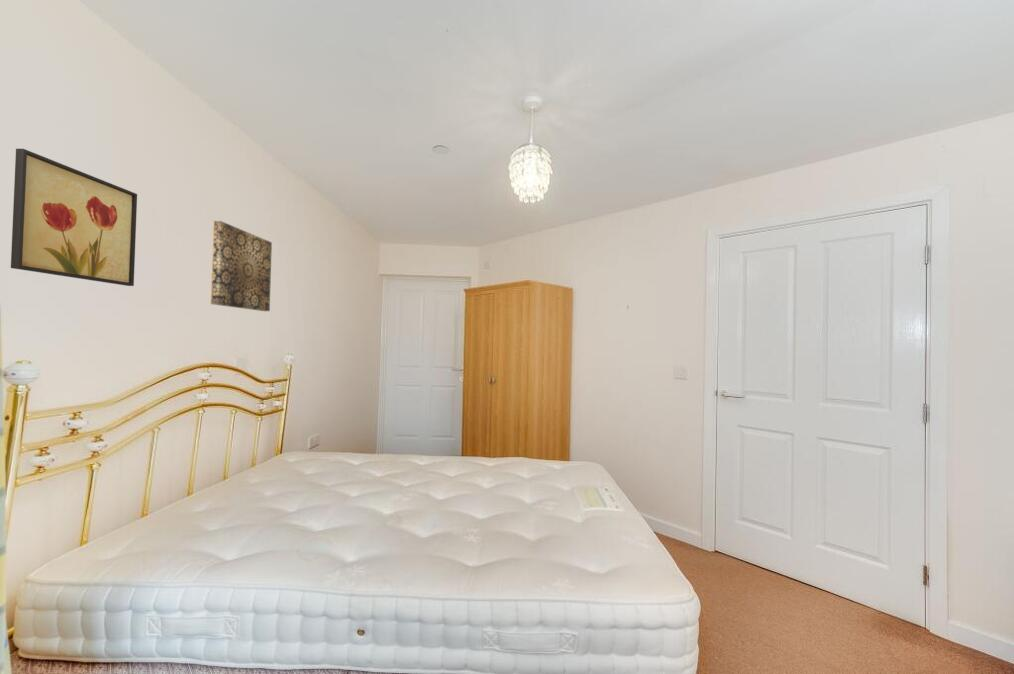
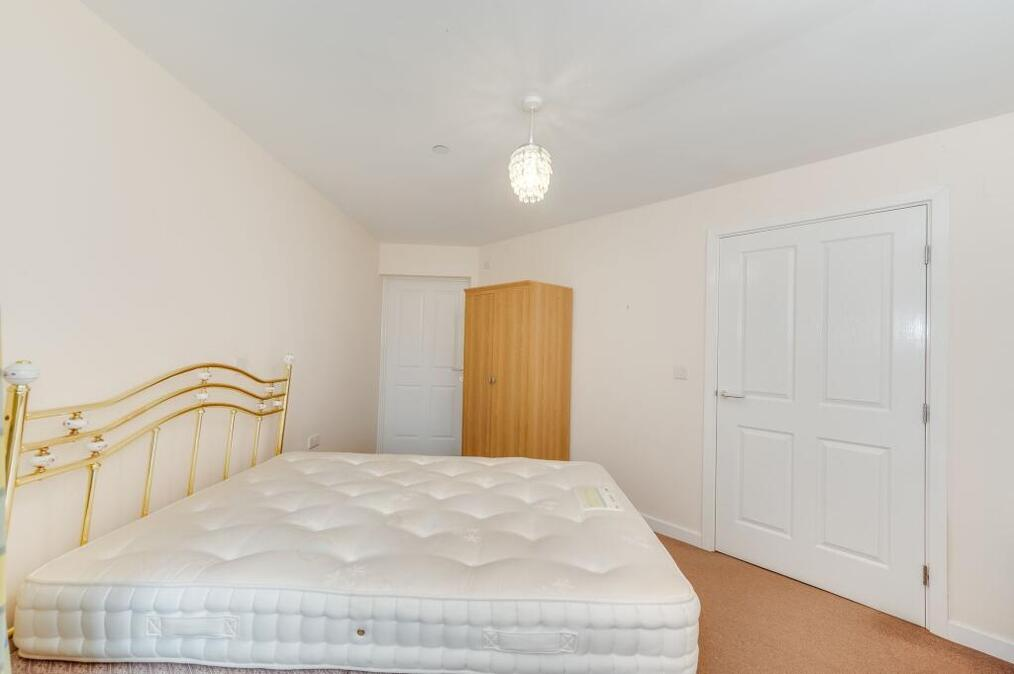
- wall art [10,148,138,287]
- wall art [209,220,273,312]
